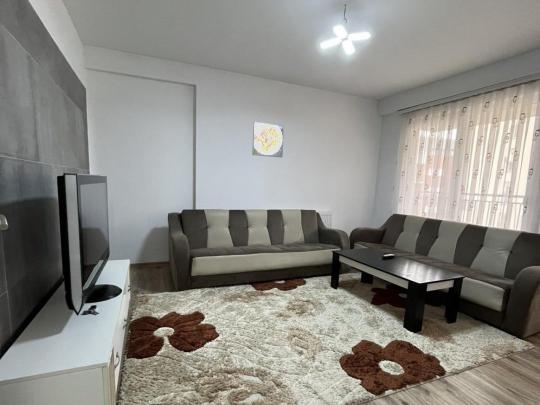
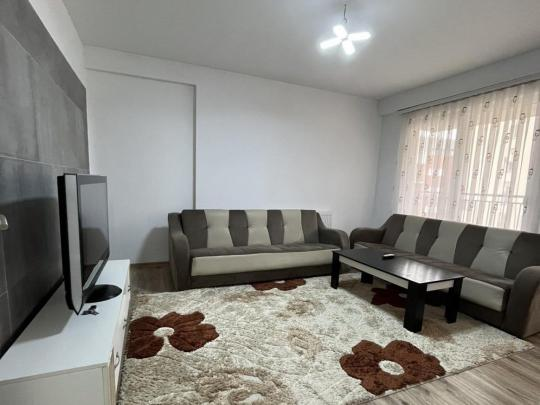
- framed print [251,121,285,158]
